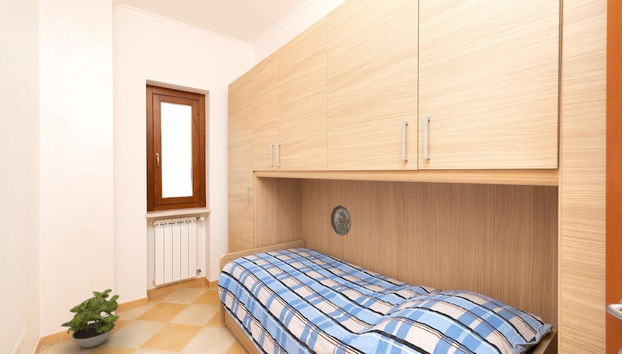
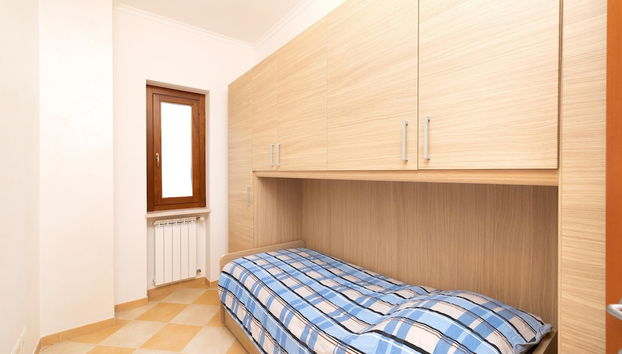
- decorative plate [330,204,352,237]
- potted plant [60,288,120,349]
